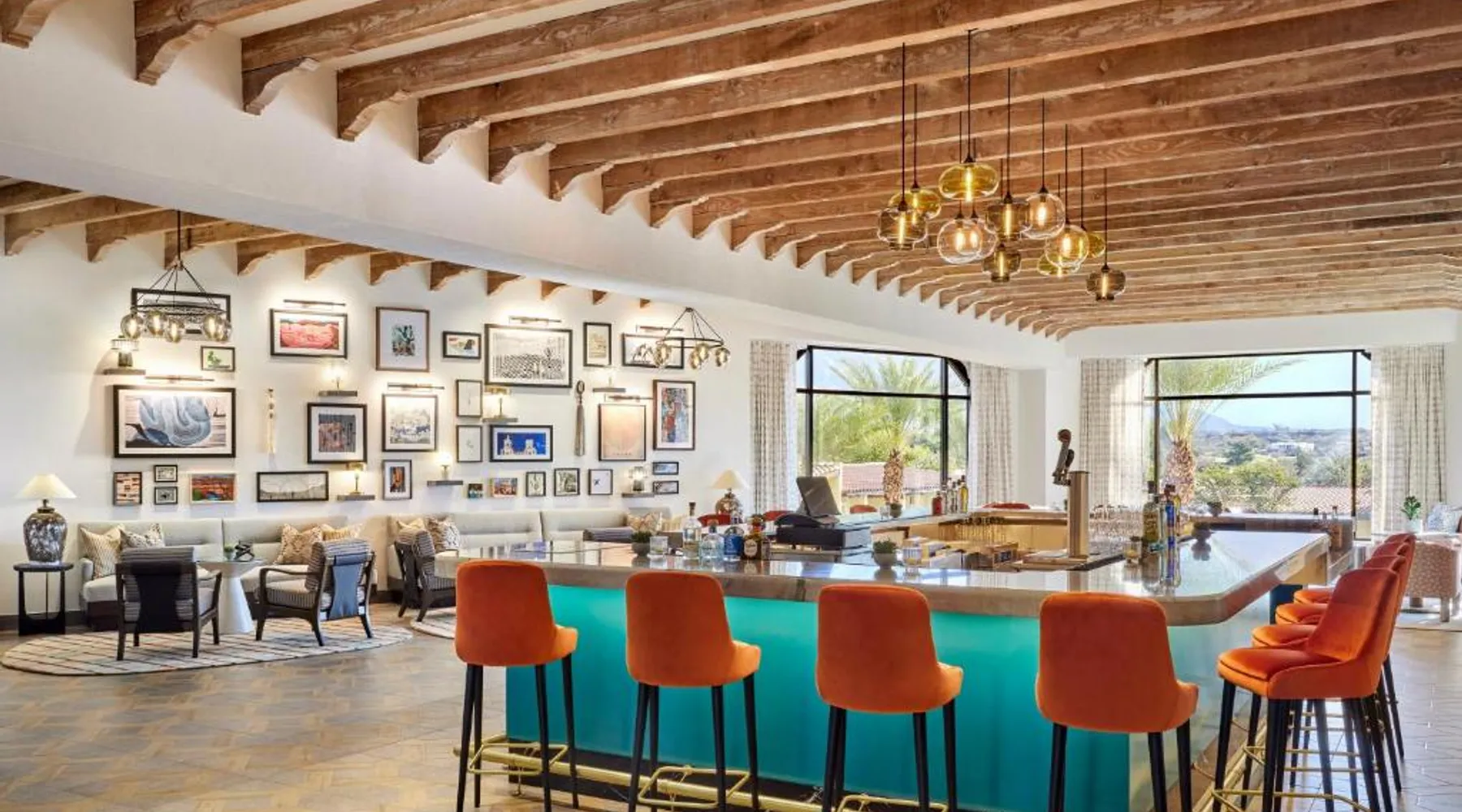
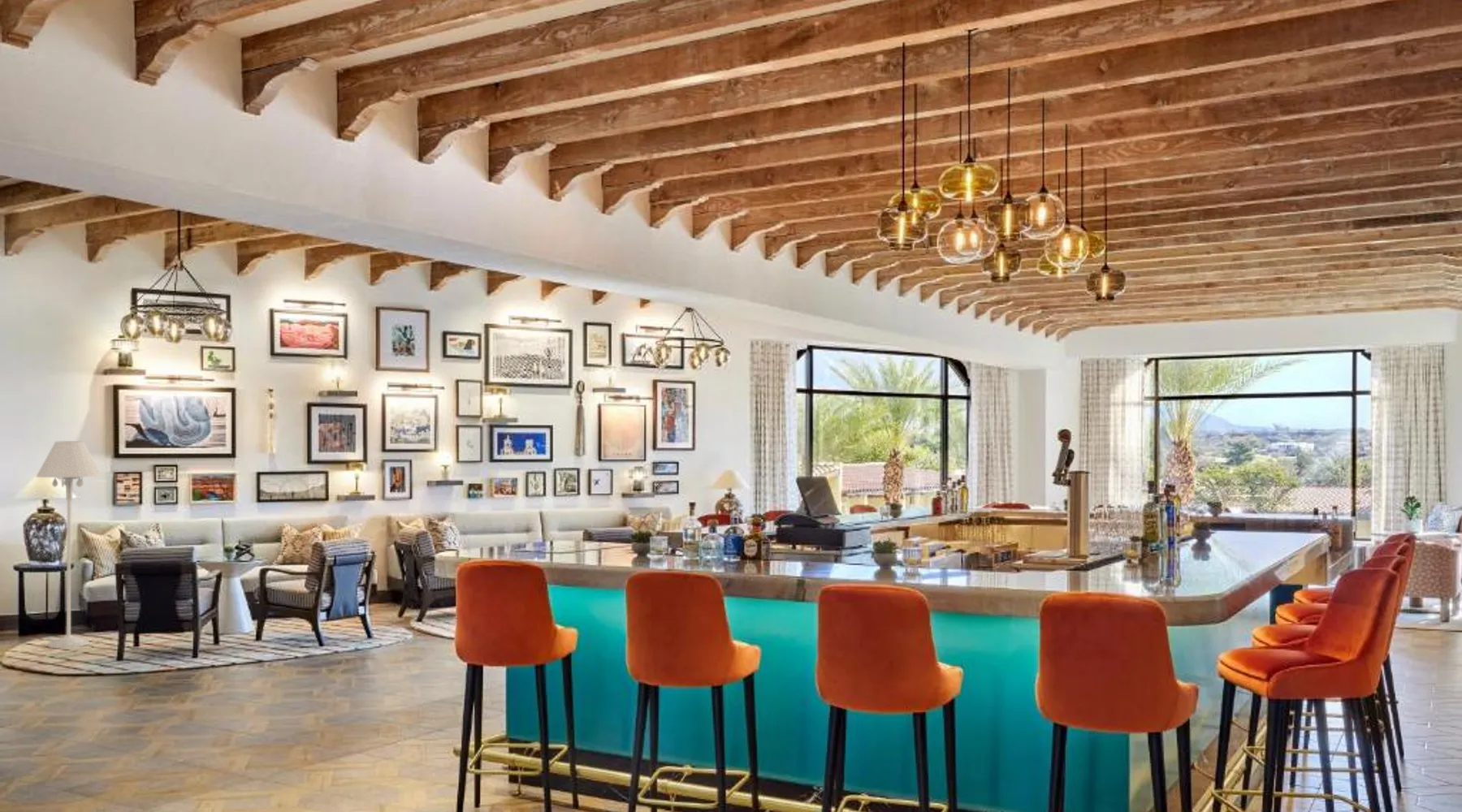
+ floor lamp [36,440,103,649]
